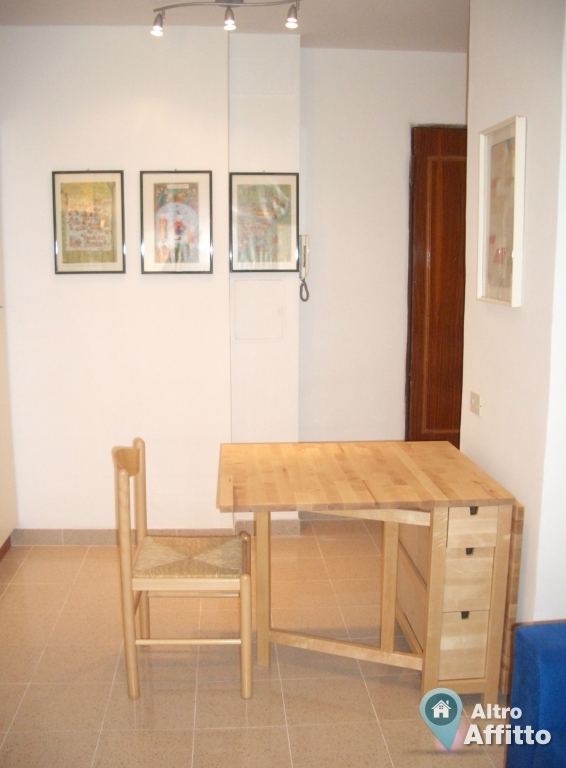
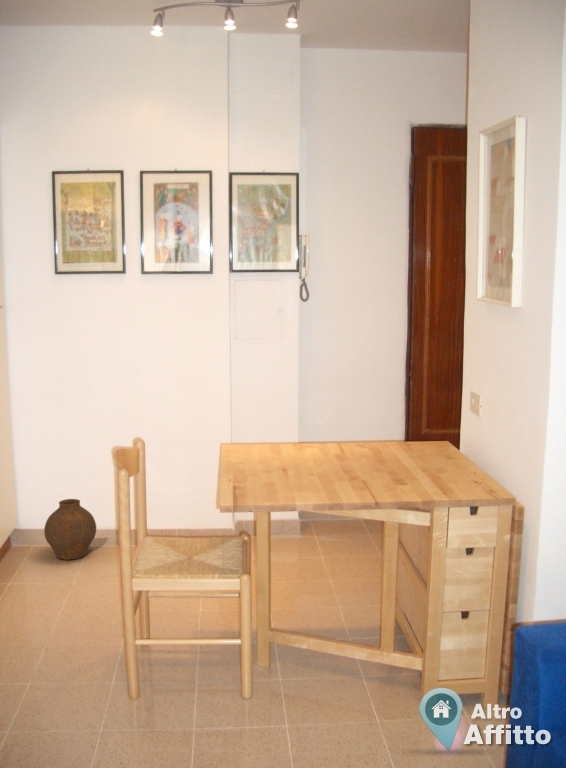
+ vase [43,498,97,561]
